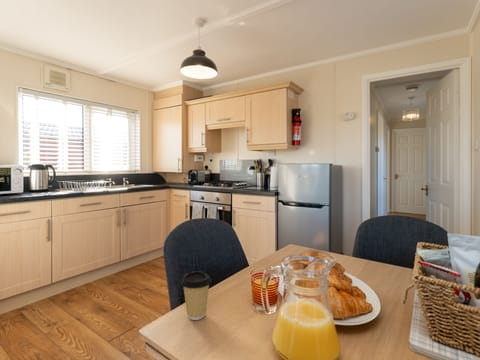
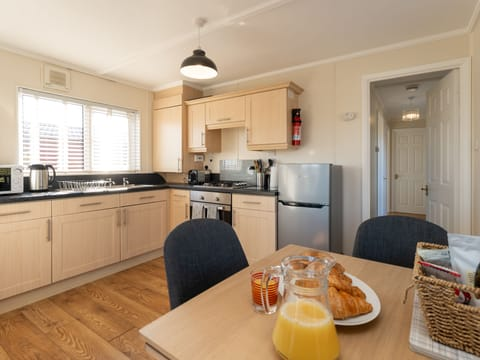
- coffee cup [180,270,213,321]
